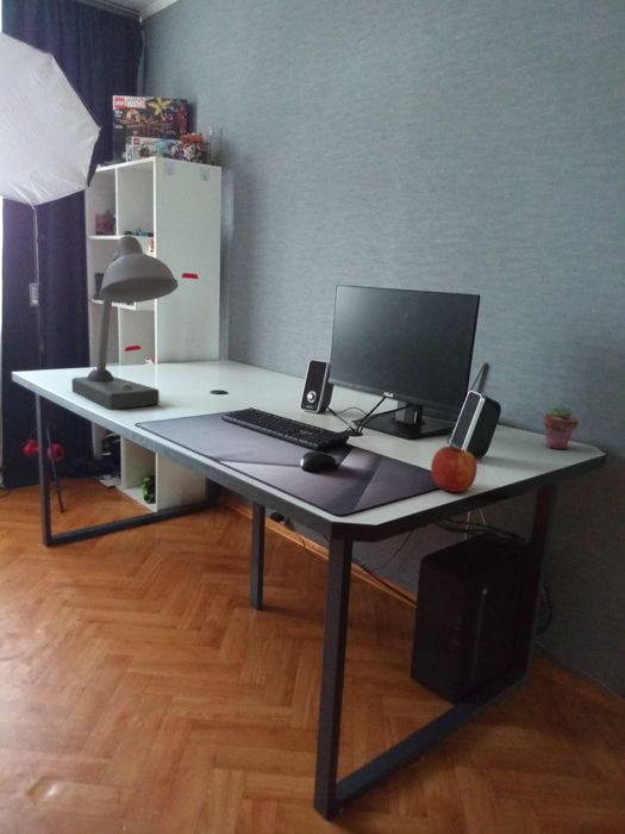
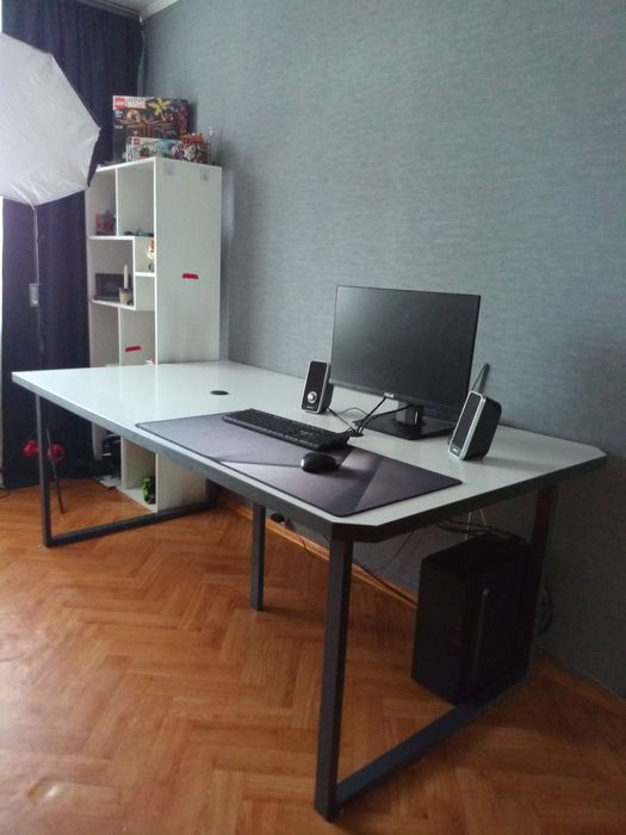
- potted succulent [542,403,580,450]
- apple [430,442,479,493]
- desk lamp [70,235,180,410]
